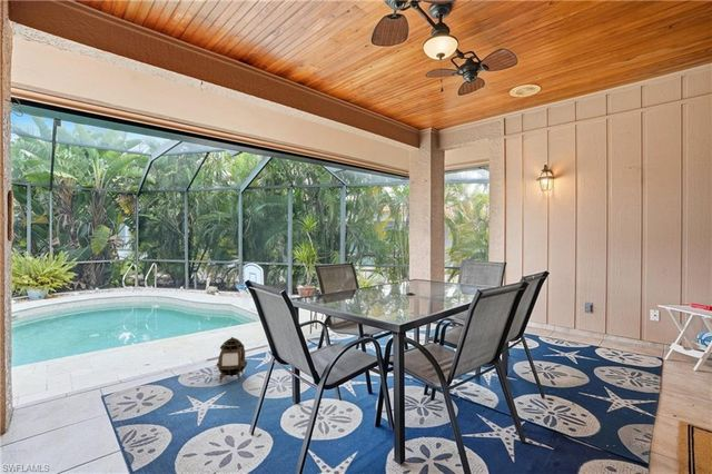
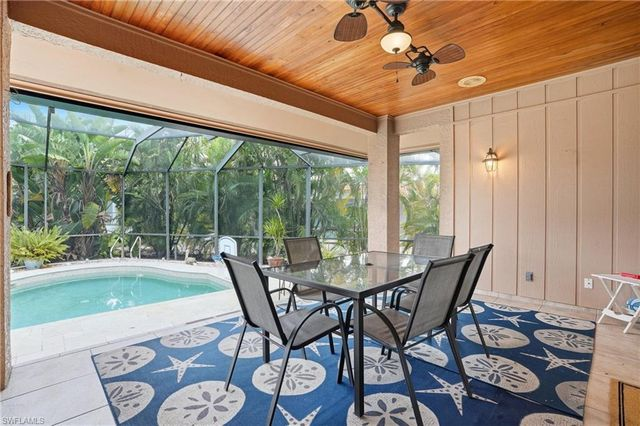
- lantern [216,336,248,383]
